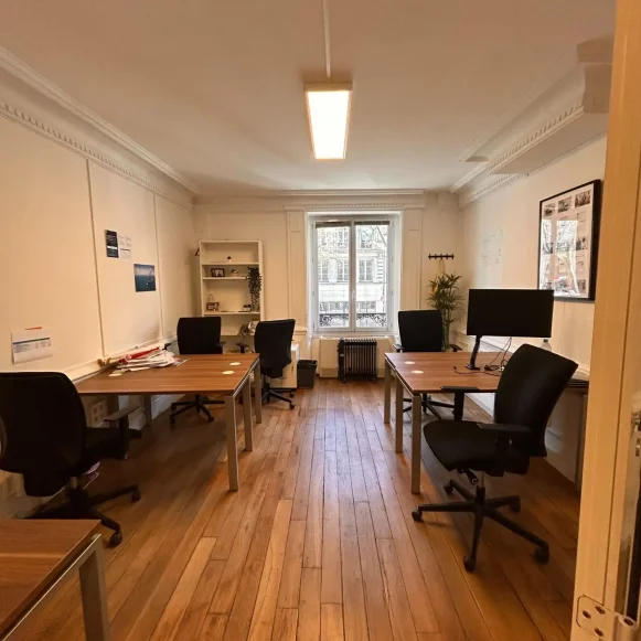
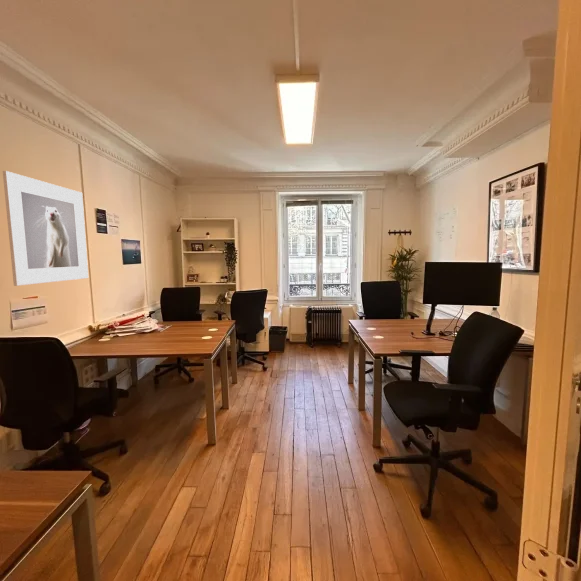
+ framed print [2,170,89,287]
